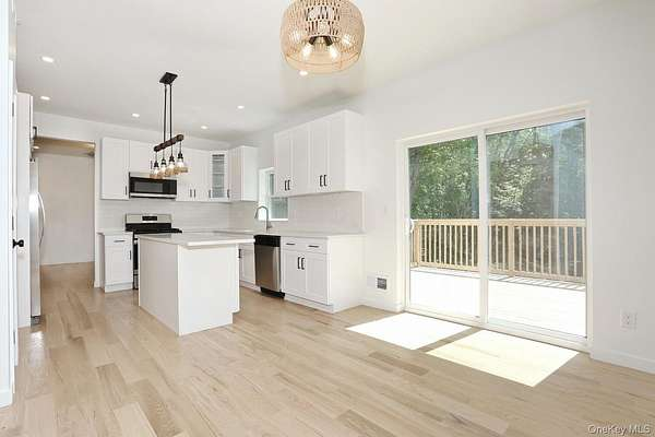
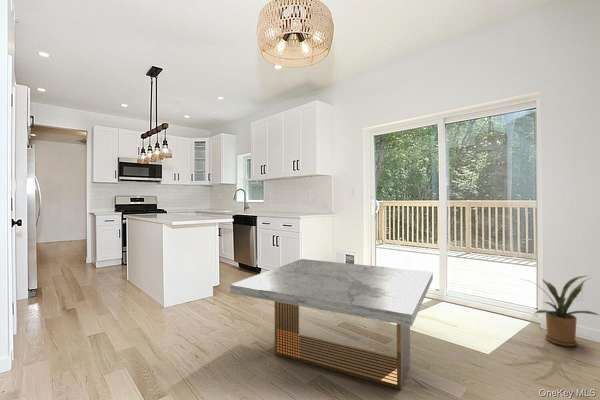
+ house plant [521,275,600,347]
+ coffee table [229,258,434,390]
